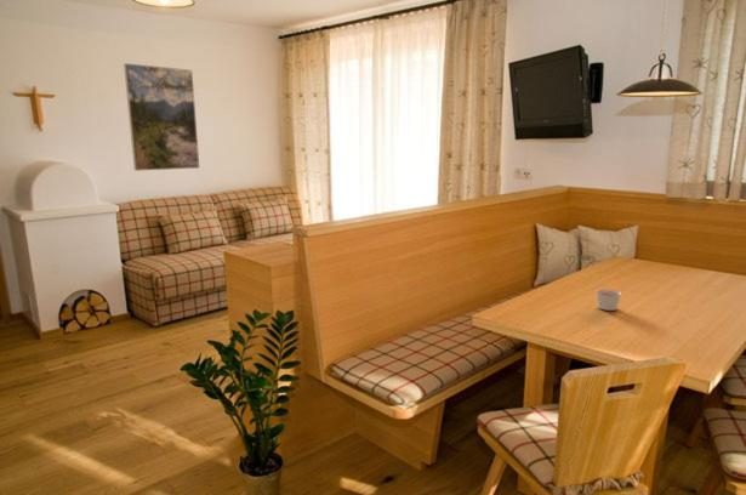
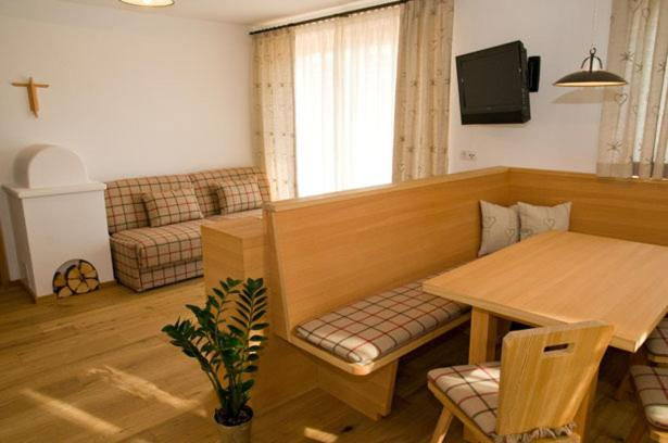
- candle [594,289,622,312]
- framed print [123,62,200,172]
